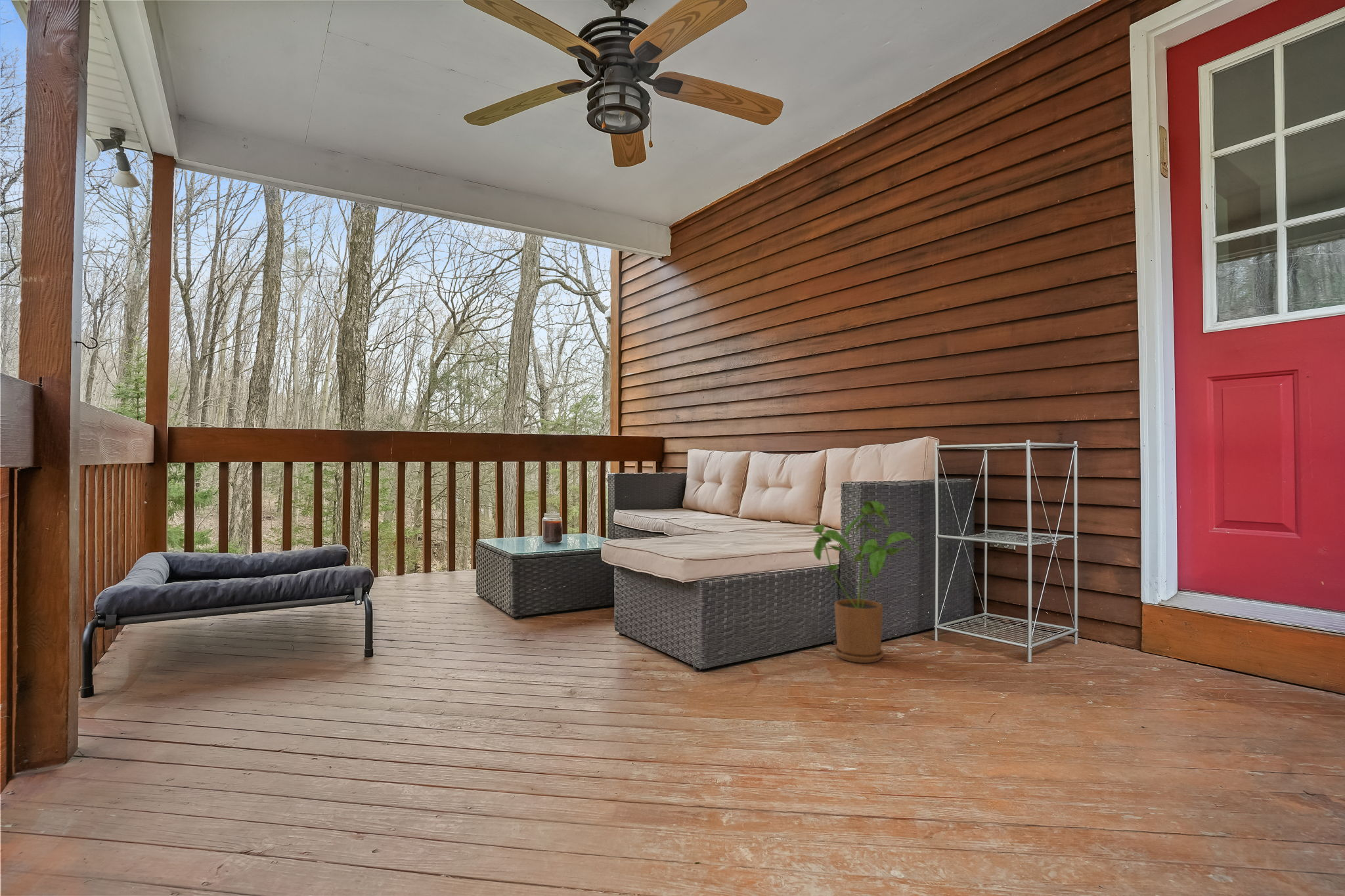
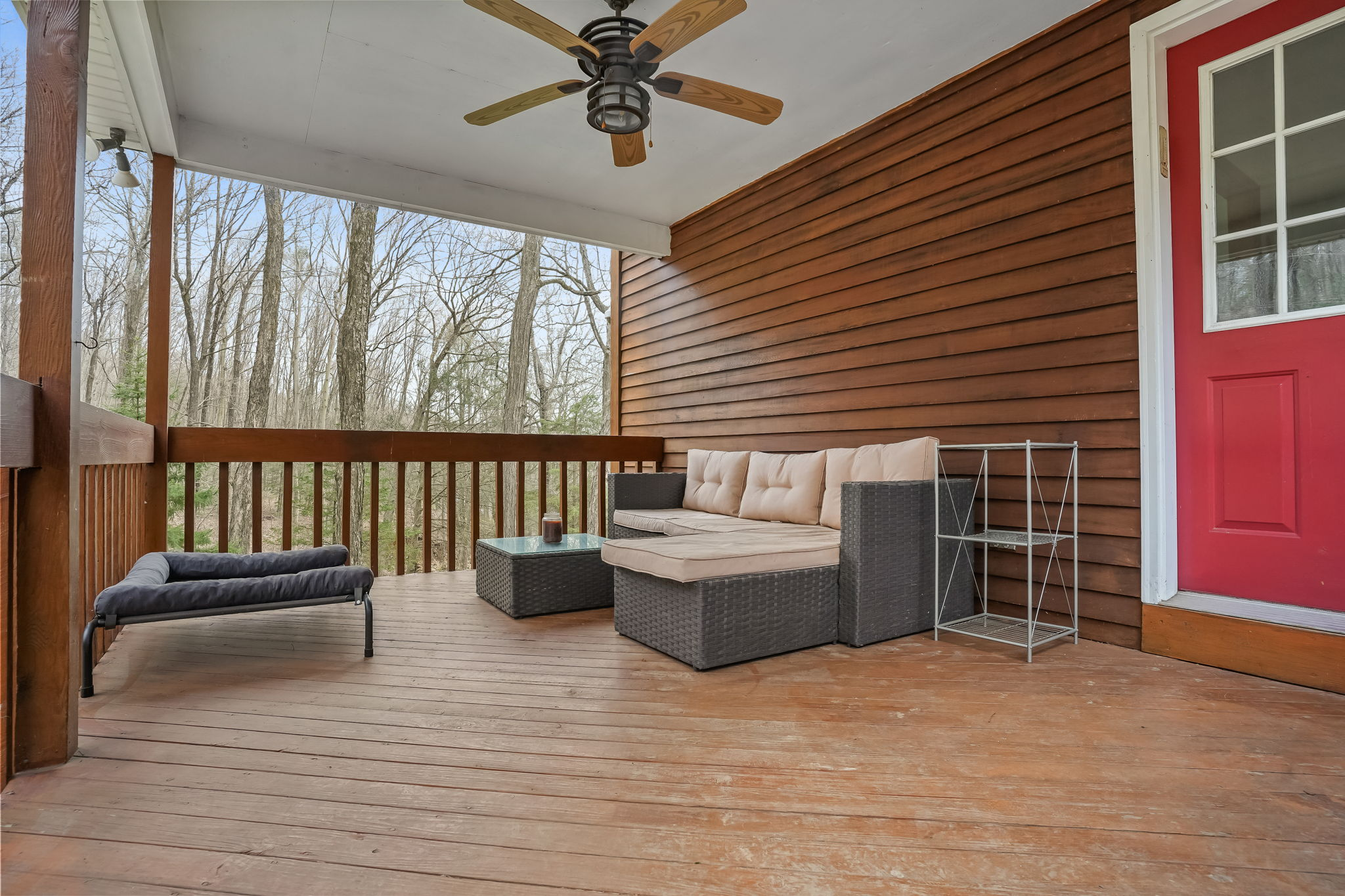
- house plant [812,500,919,664]
